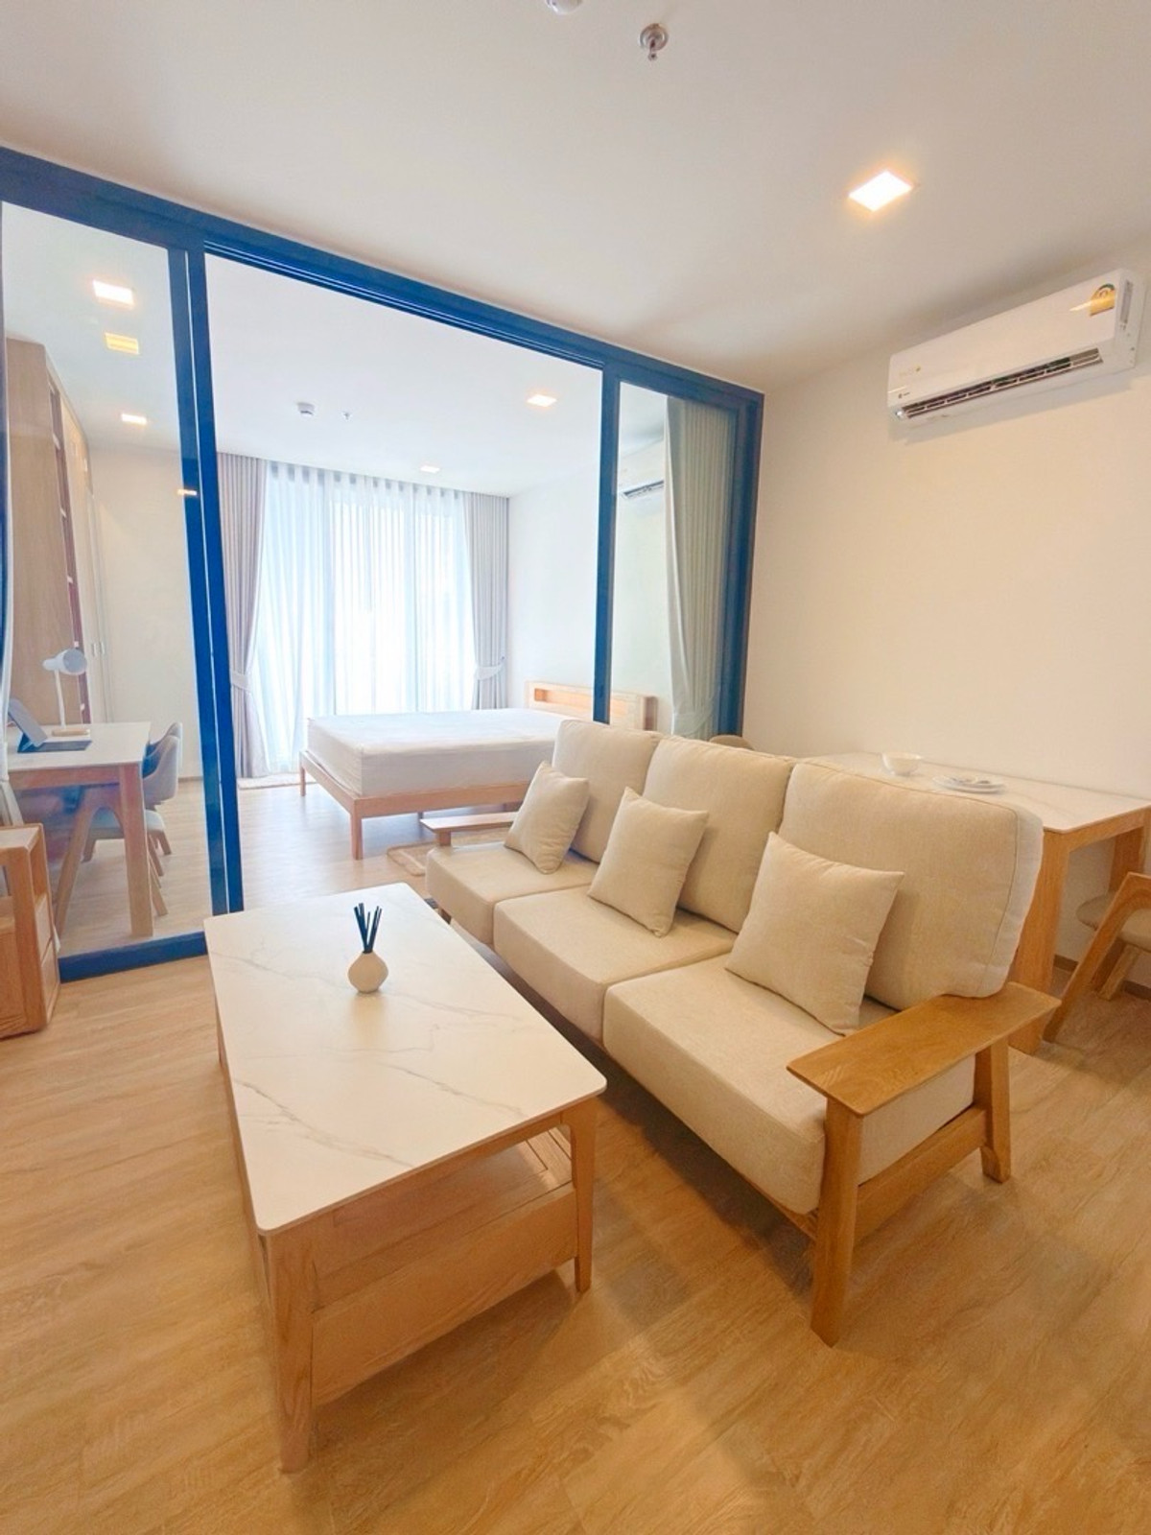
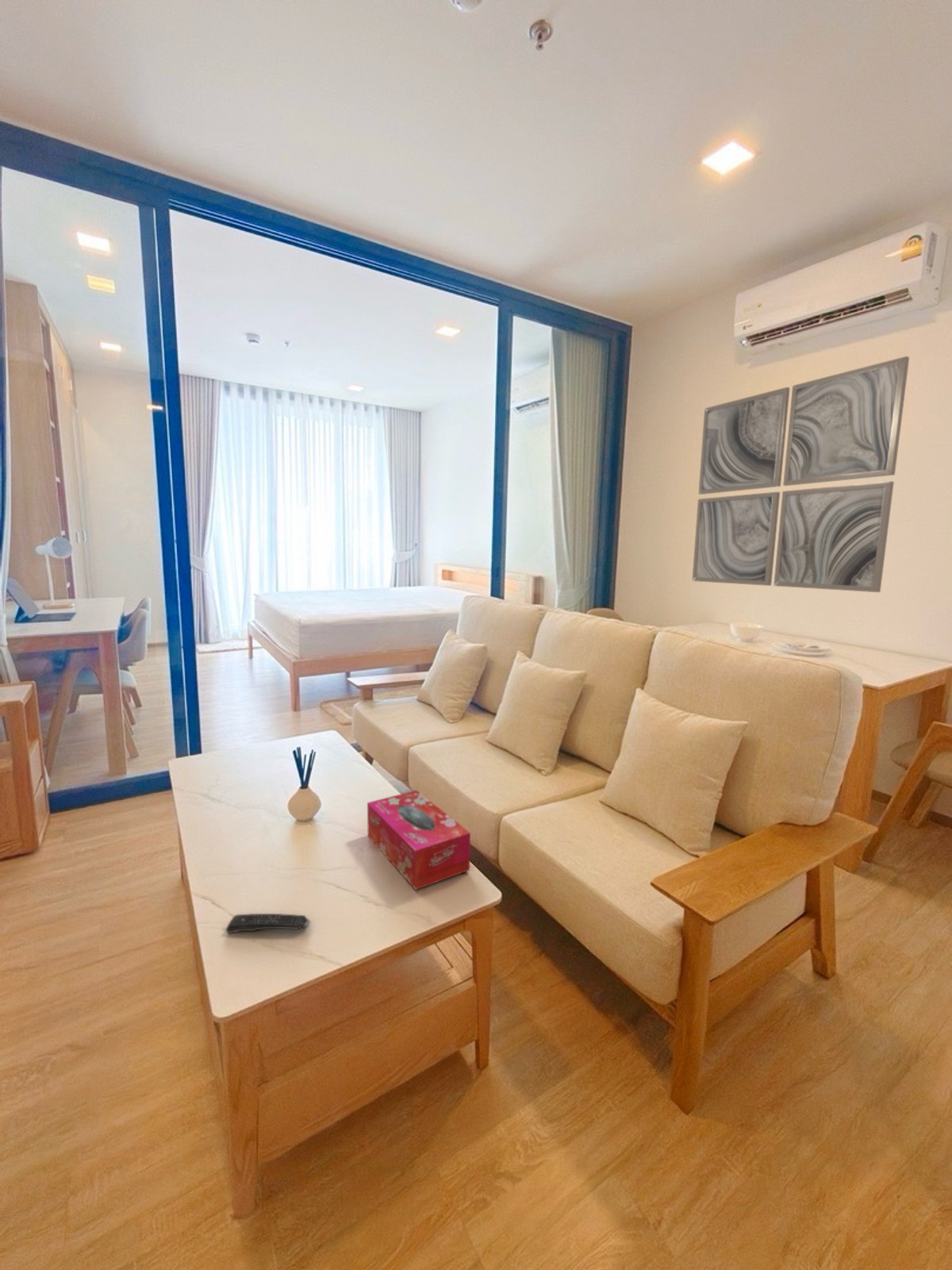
+ wall art [691,356,910,593]
+ remote control [225,913,311,934]
+ tissue box [367,790,471,891]
